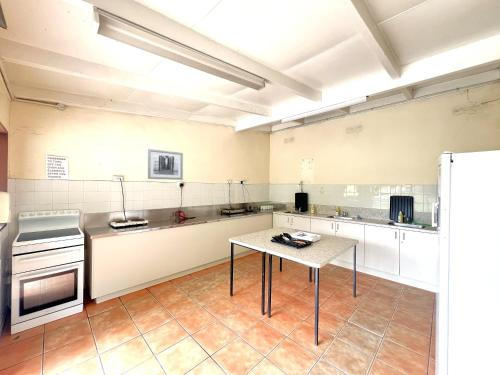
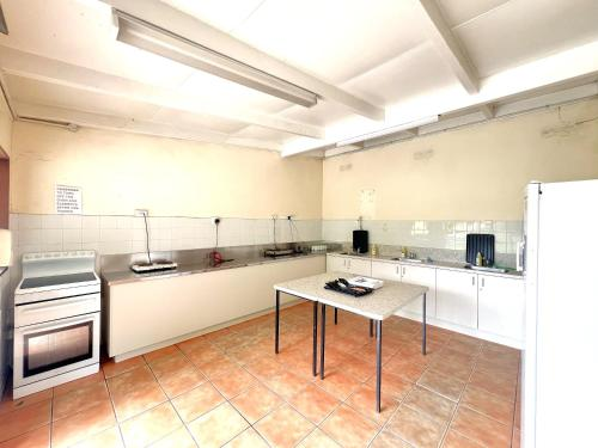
- wall art [147,148,184,181]
